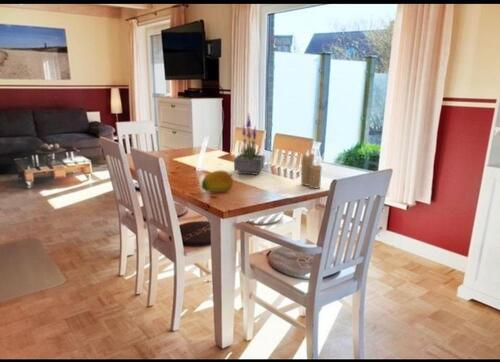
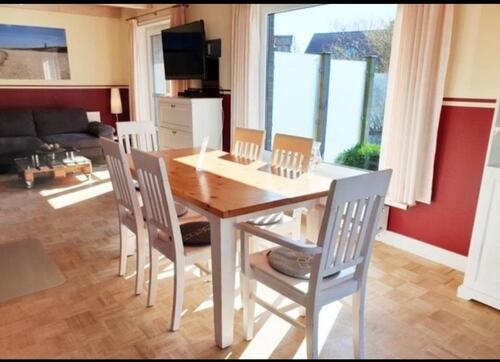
- candle [300,150,323,189]
- potted plant [233,111,266,176]
- fruit [201,169,234,193]
